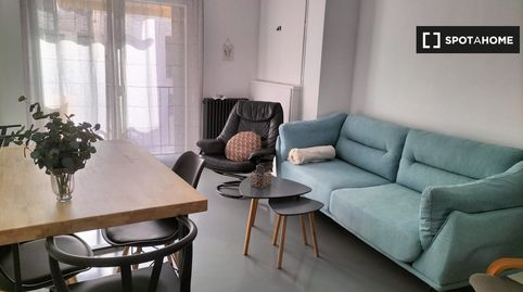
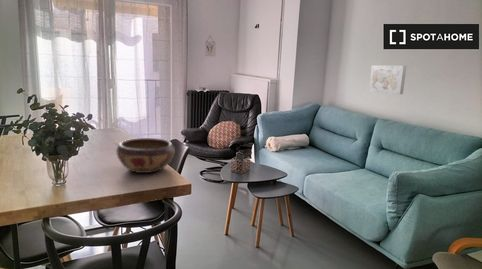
+ wall art [368,64,407,95]
+ decorative bowl [115,137,176,174]
